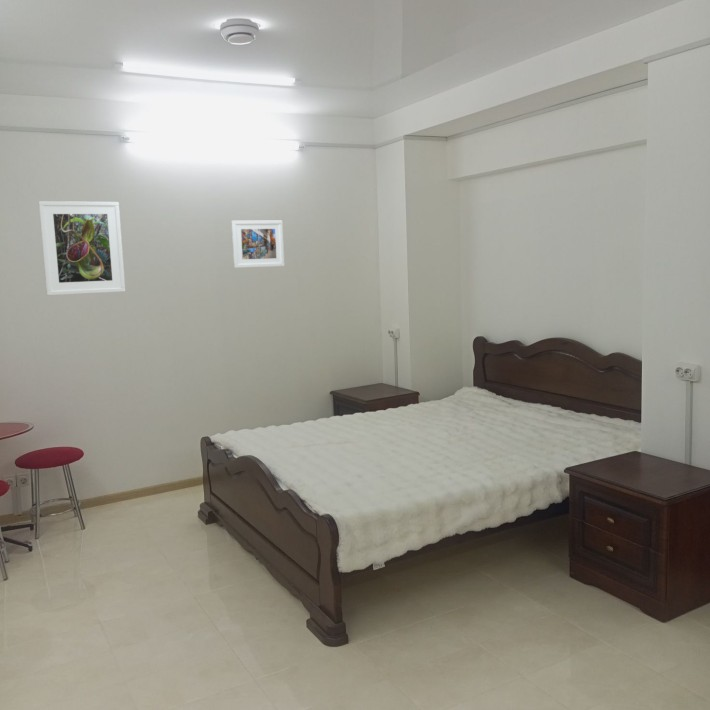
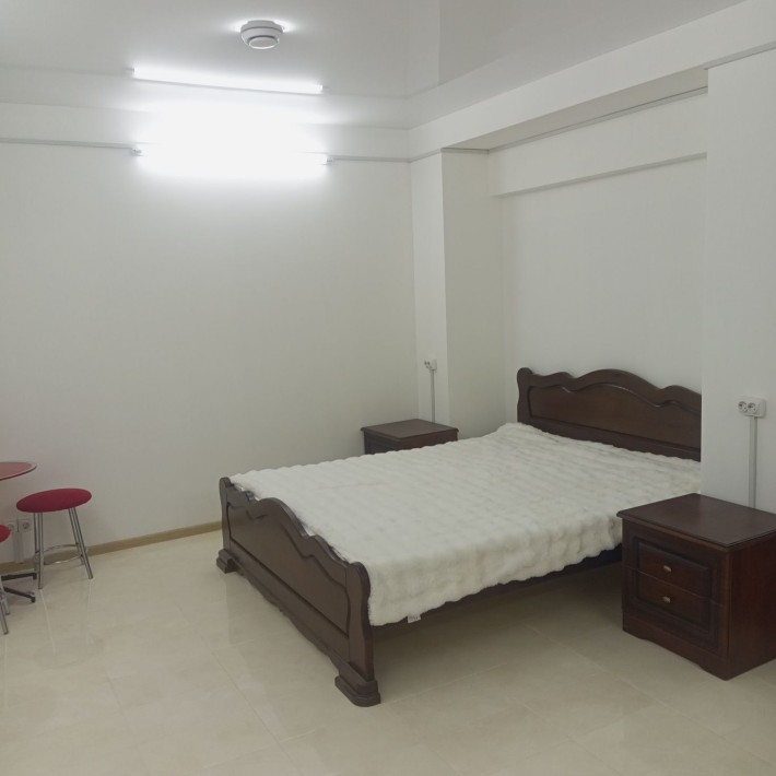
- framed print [38,200,126,296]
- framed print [231,220,285,269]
